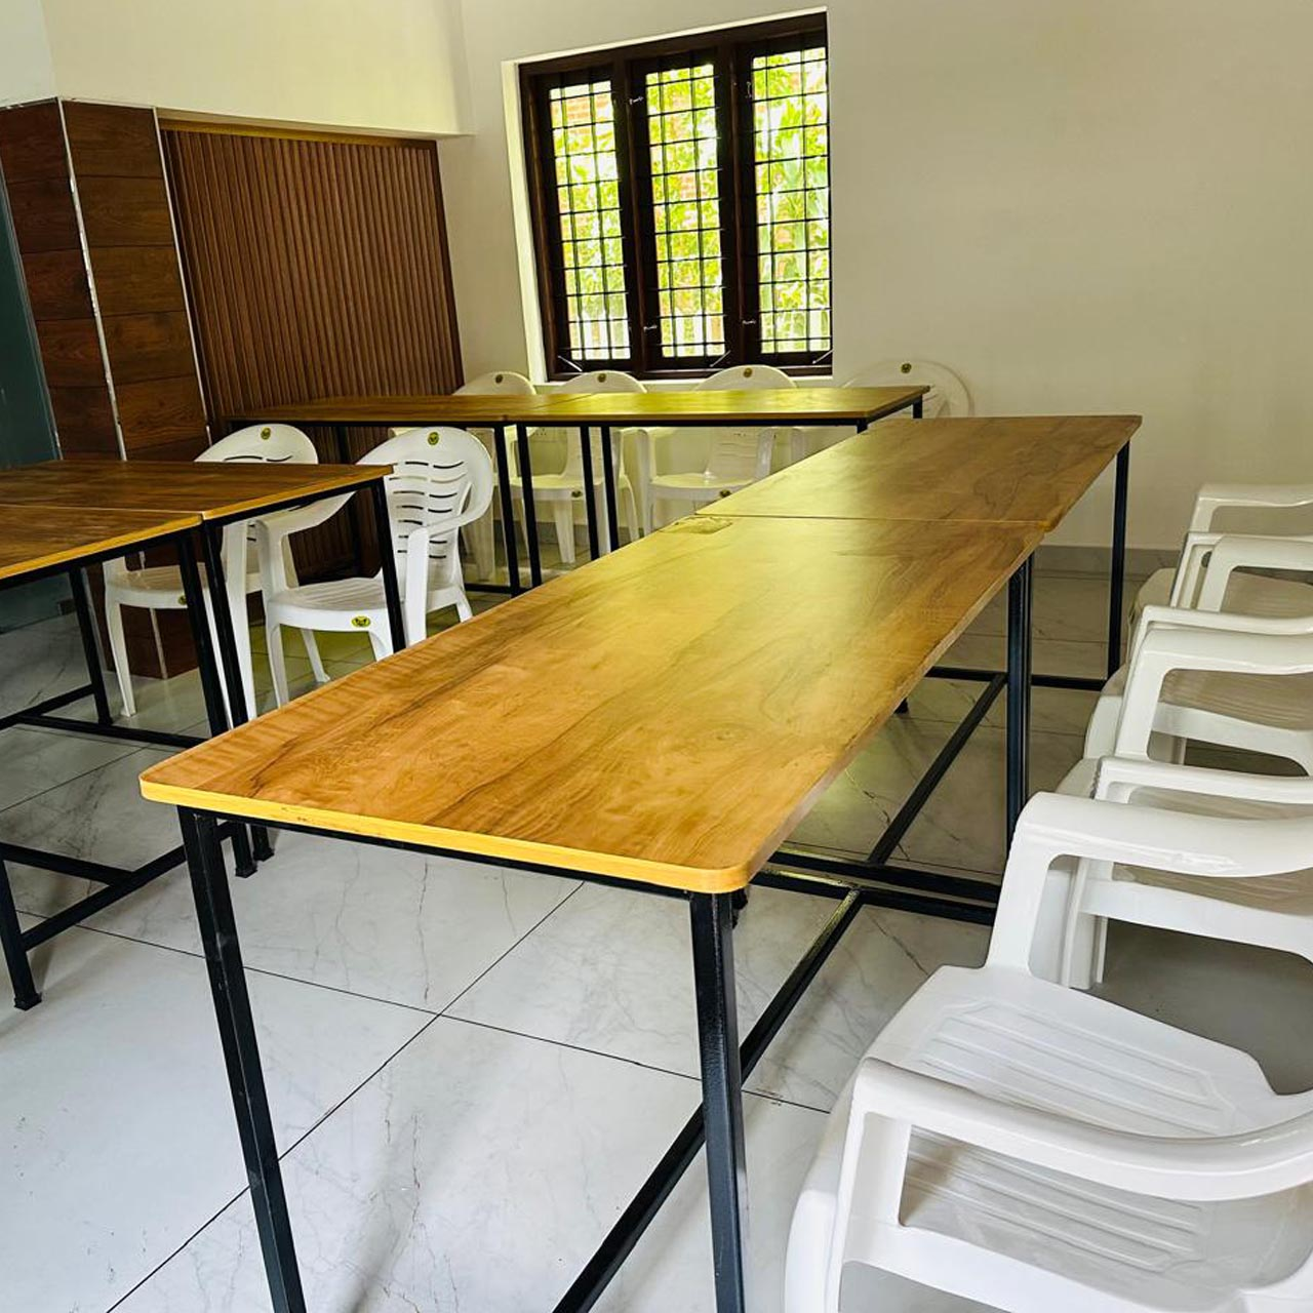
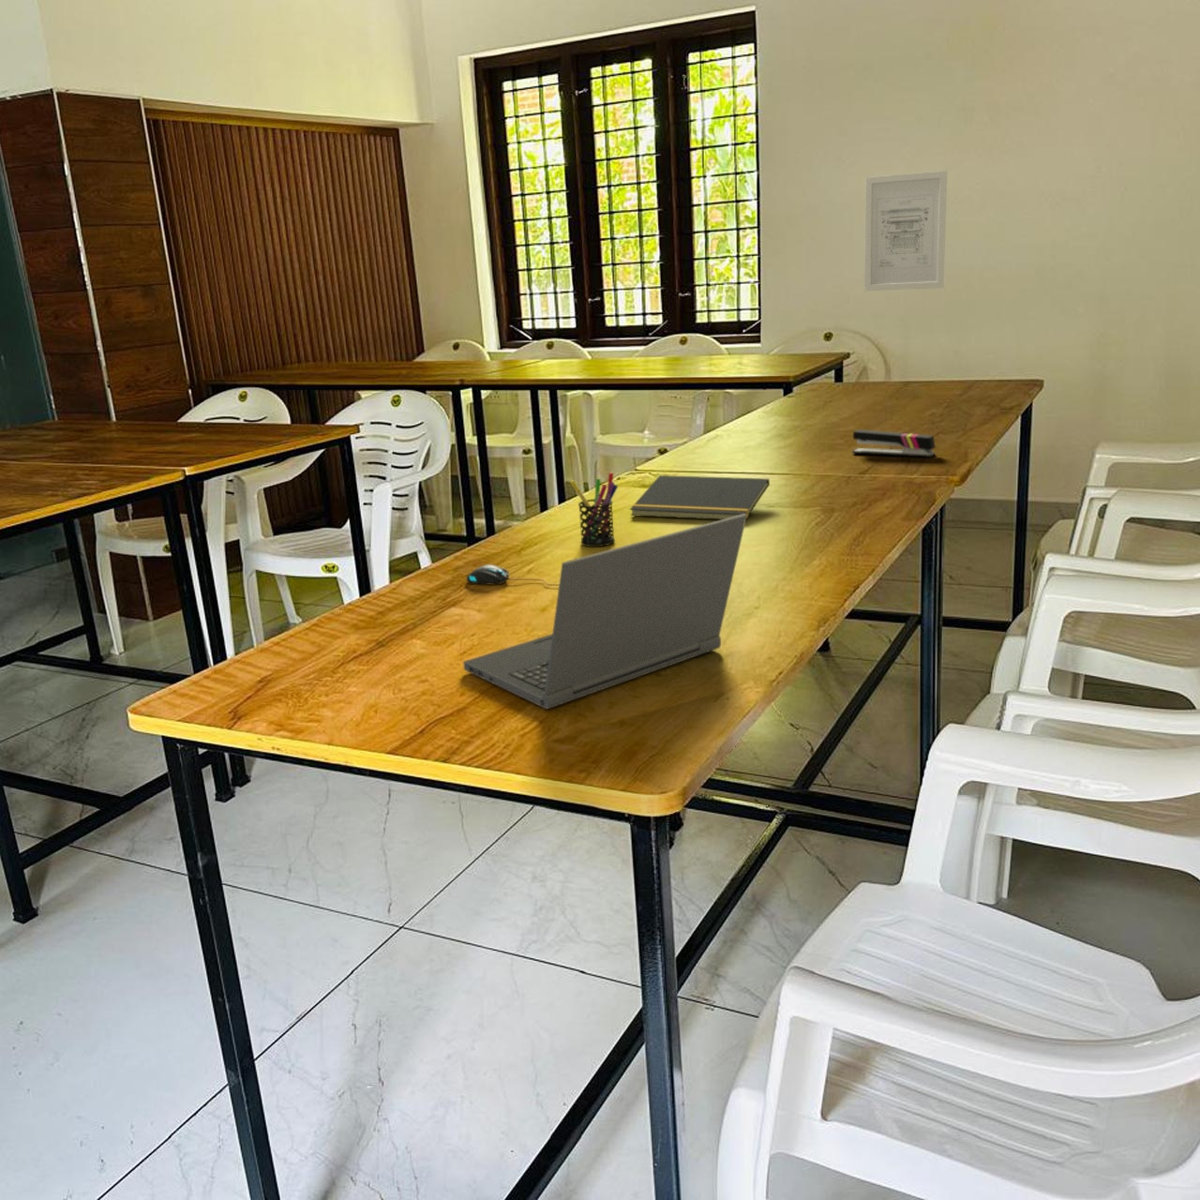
+ pen holder [569,471,619,547]
+ wall art [864,169,948,291]
+ stapler [852,429,936,458]
+ laptop computer [463,514,747,710]
+ mouse [465,564,558,587]
+ notepad [629,475,770,520]
